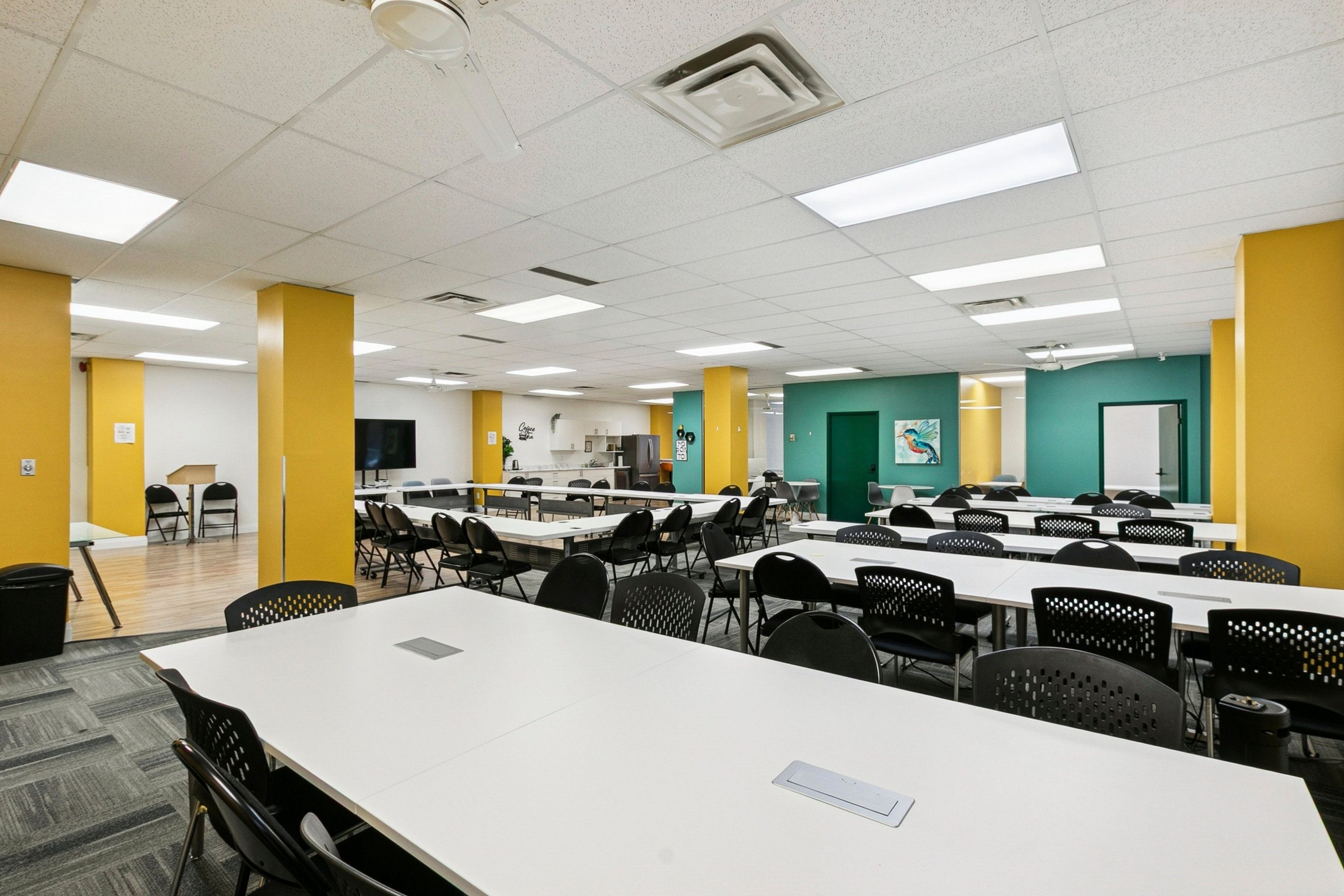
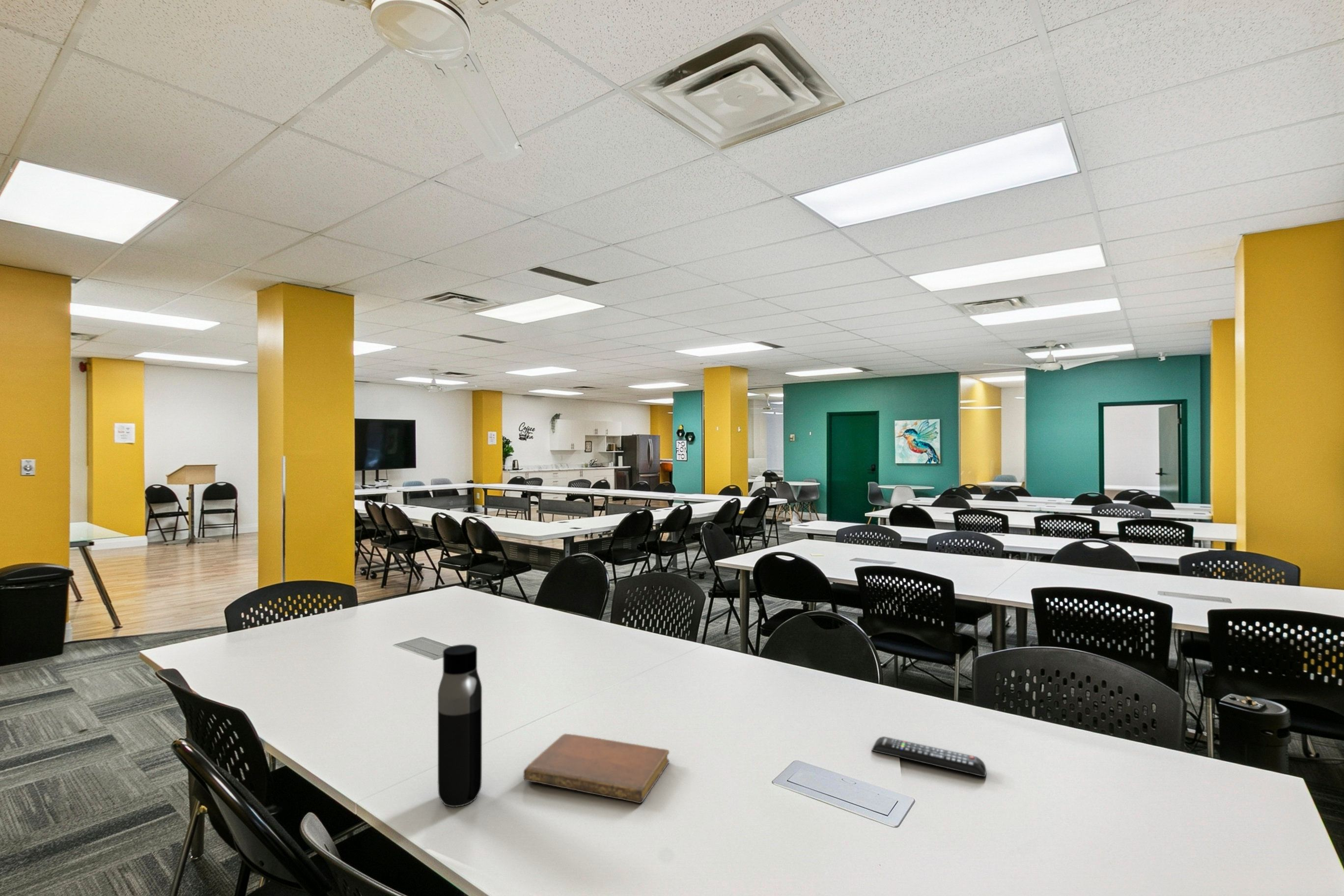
+ notebook [523,733,670,804]
+ water bottle [437,644,482,808]
+ remote control [871,736,987,778]
